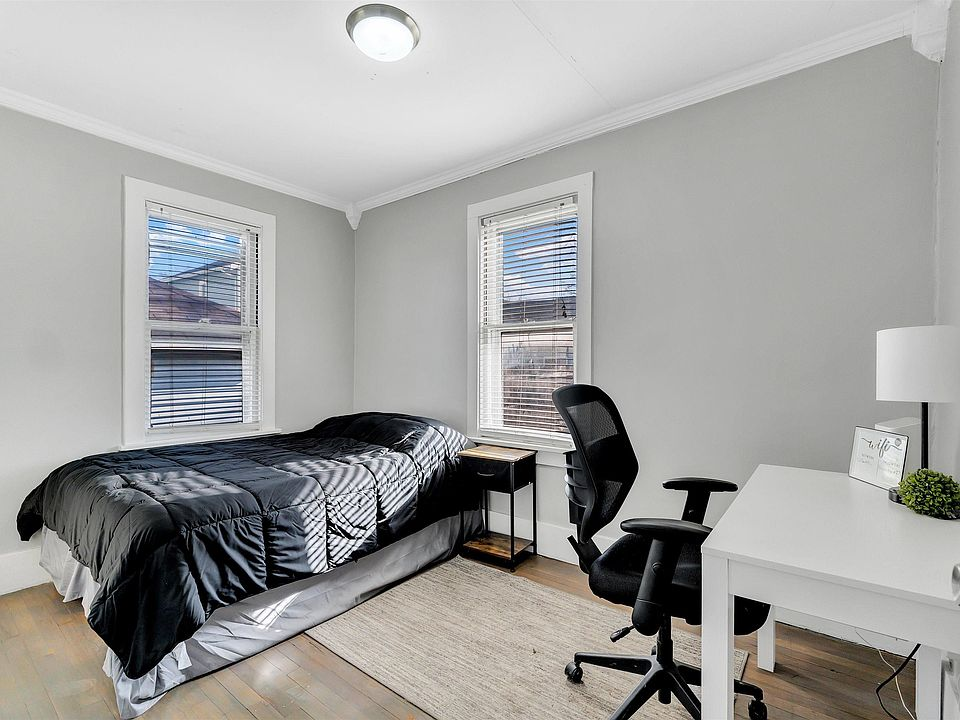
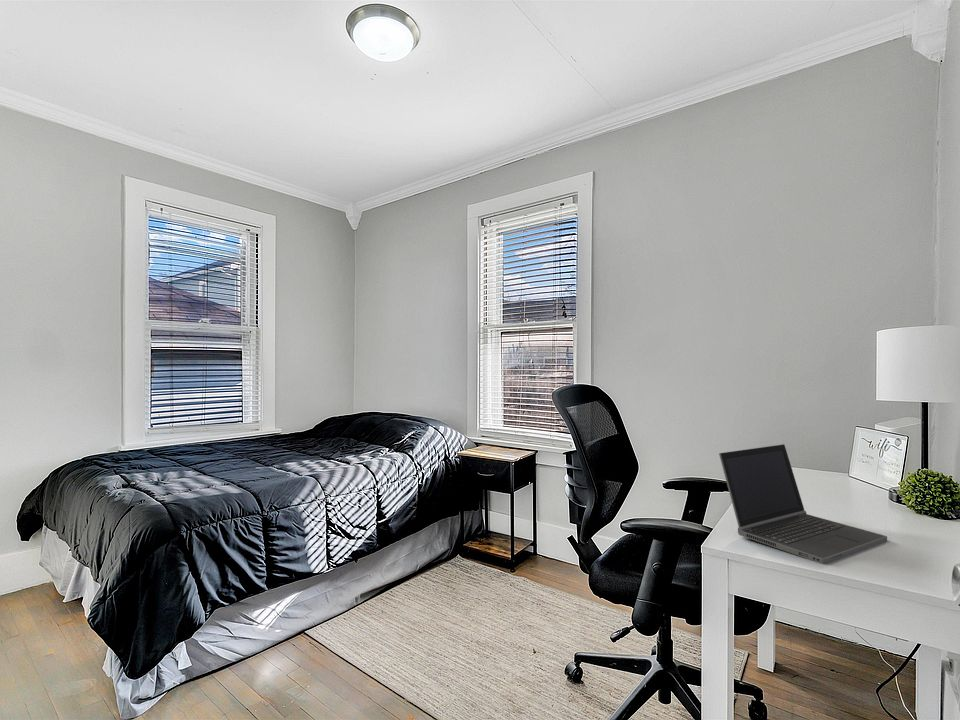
+ laptop computer [718,443,888,565]
